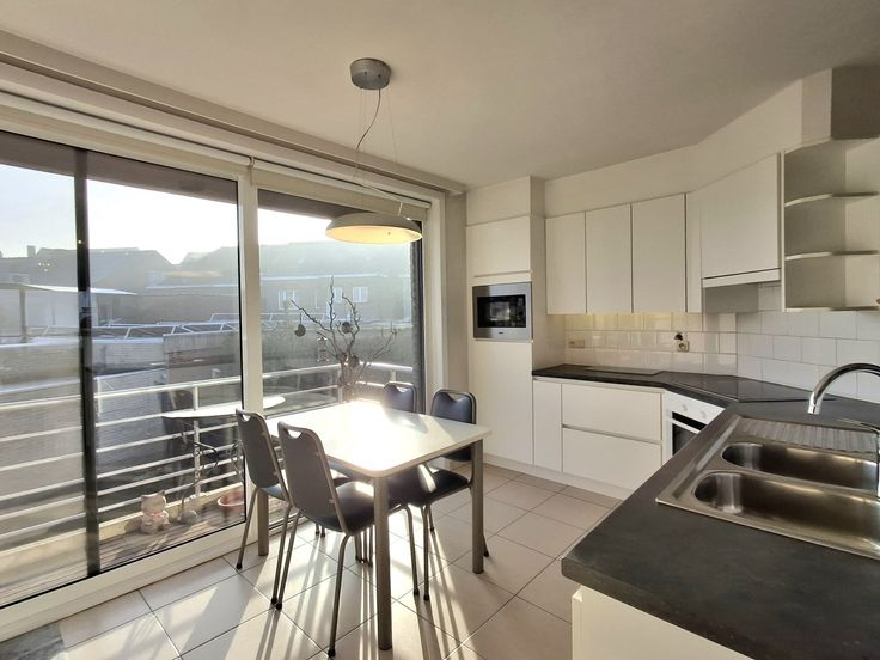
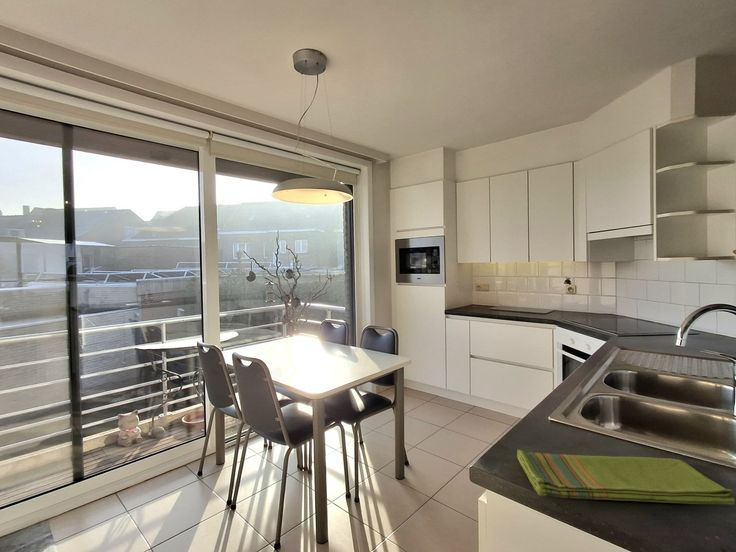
+ dish towel [516,449,736,505]
